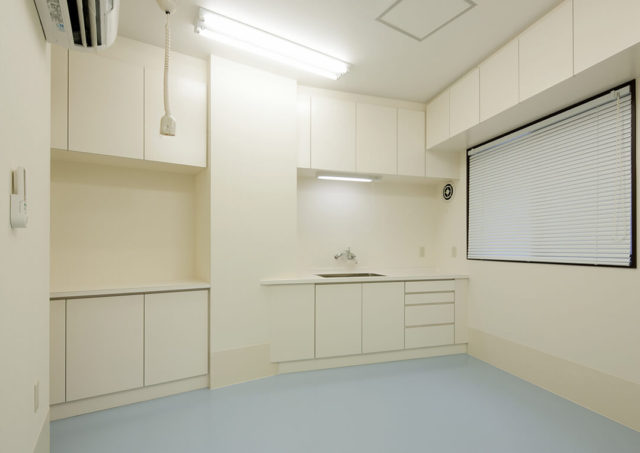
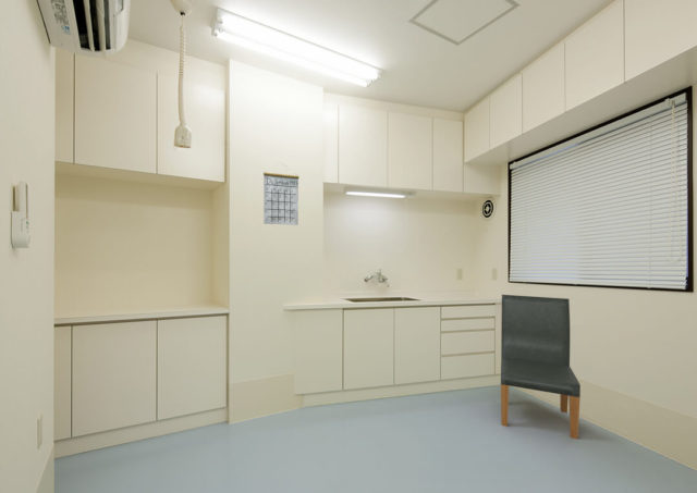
+ dining chair [500,294,582,440]
+ calendar [262,162,301,226]
